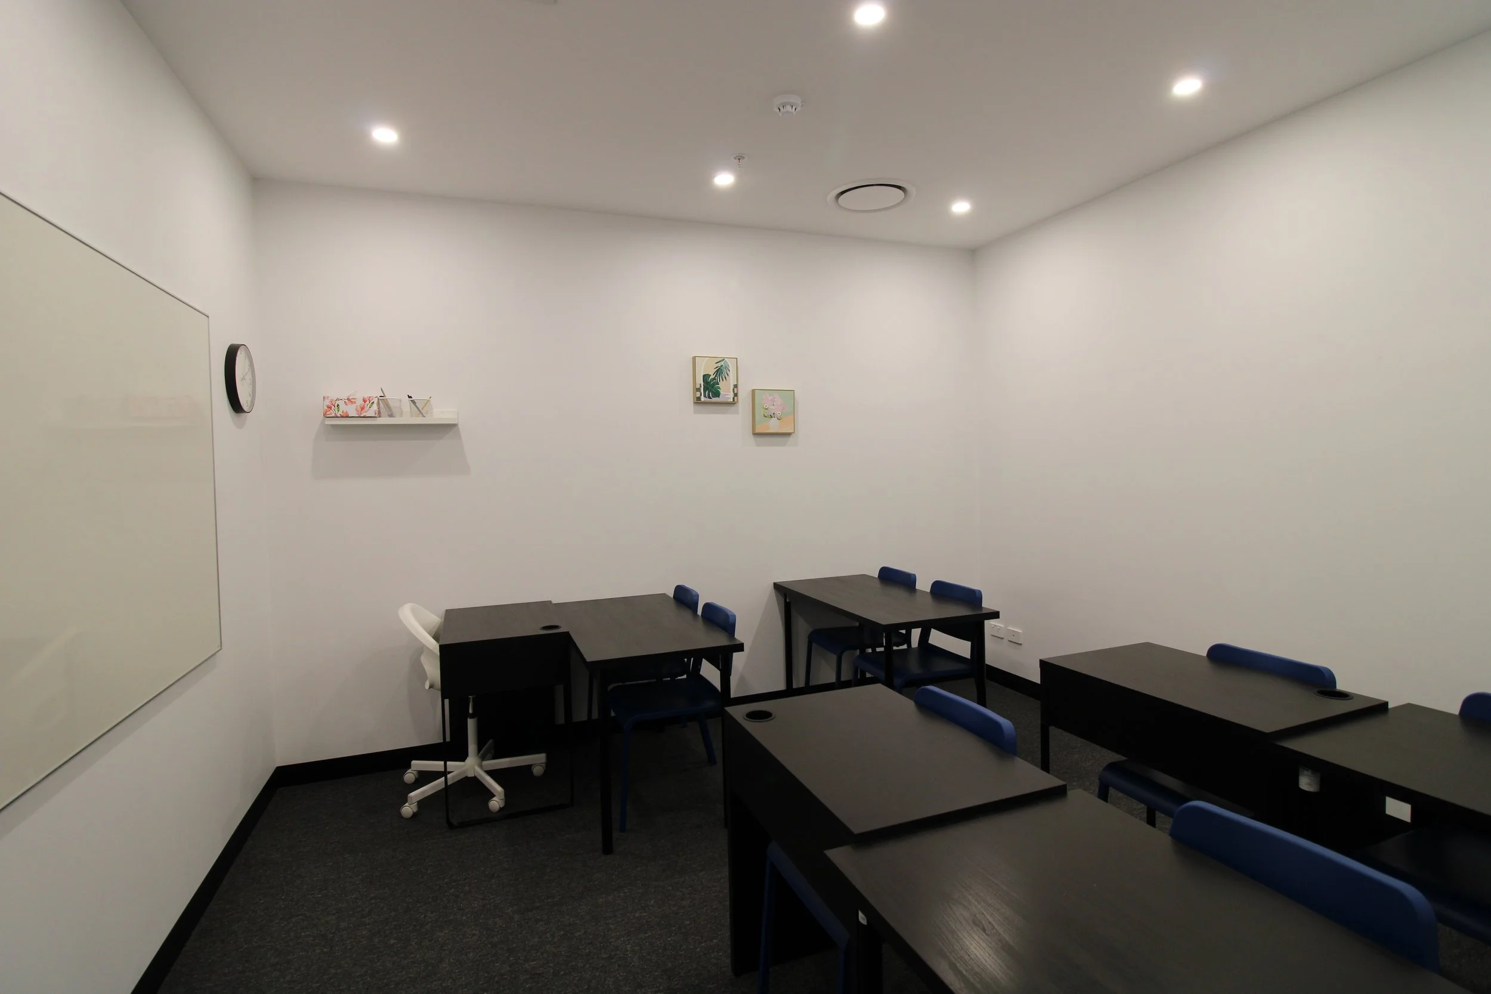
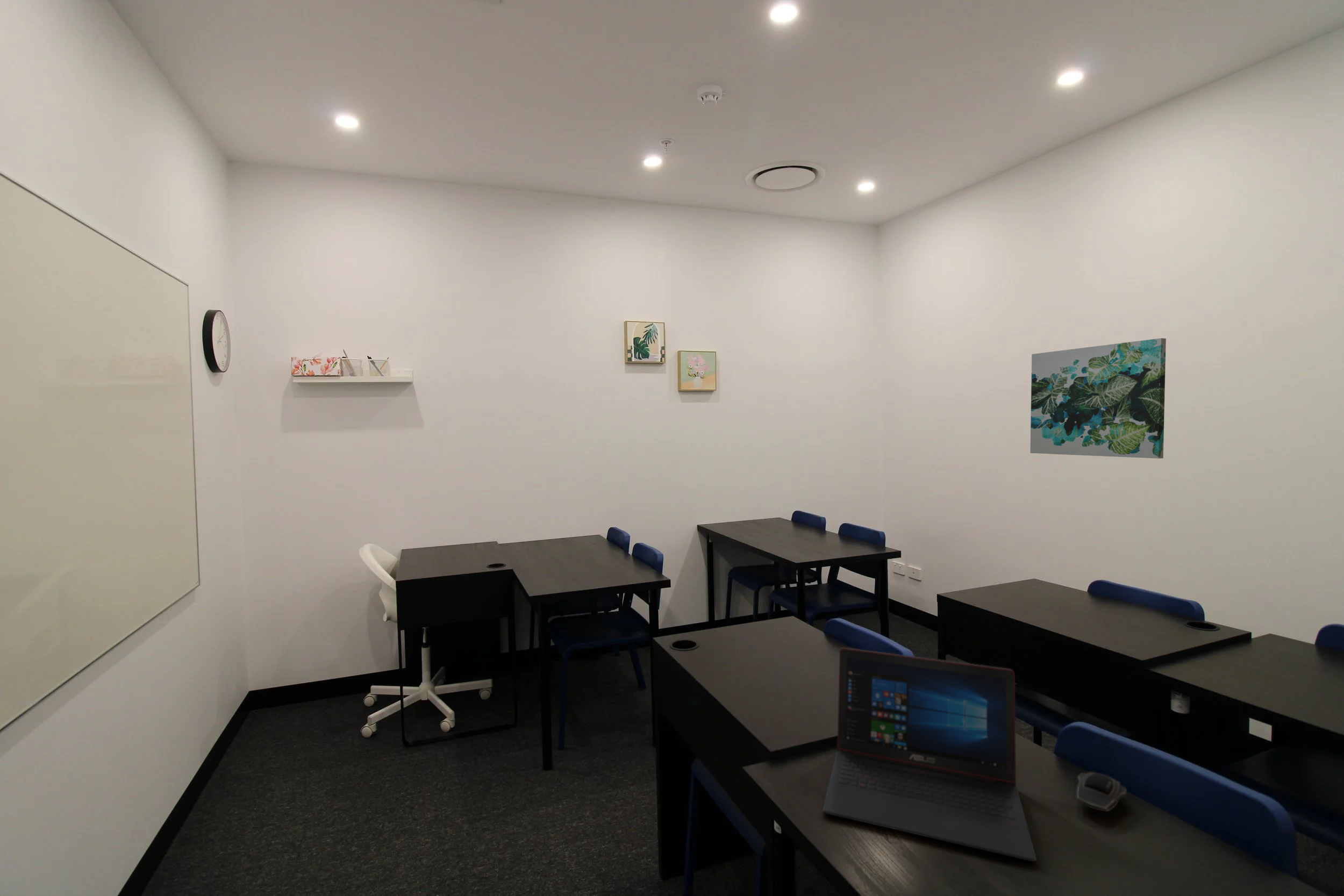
+ computer mouse [1076,772,1127,812]
+ laptop [822,647,1036,862]
+ wall art [1030,338,1167,459]
